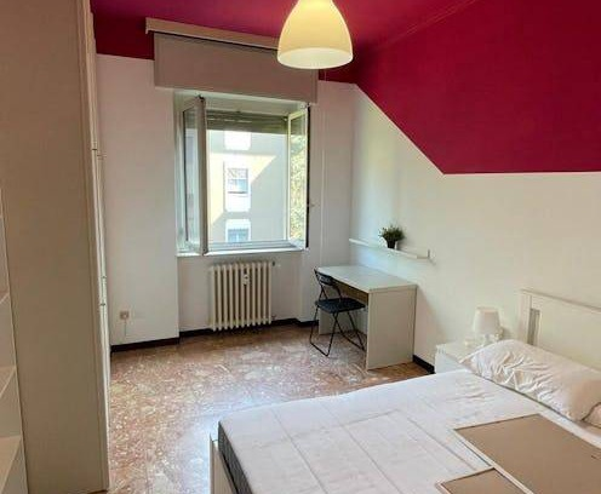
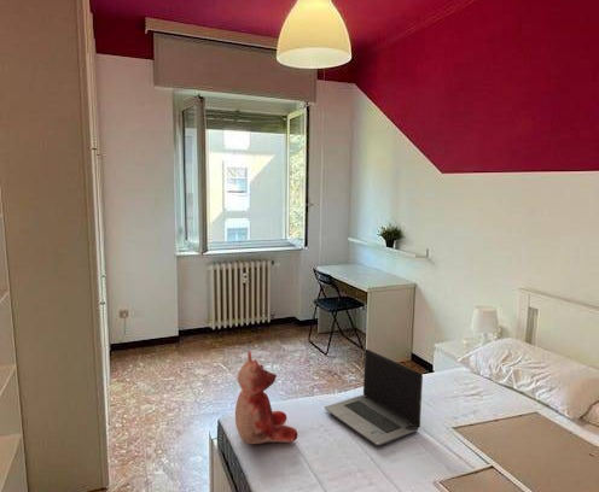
+ teddy bear [234,350,298,445]
+ laptop computer [324,348,424,446]
